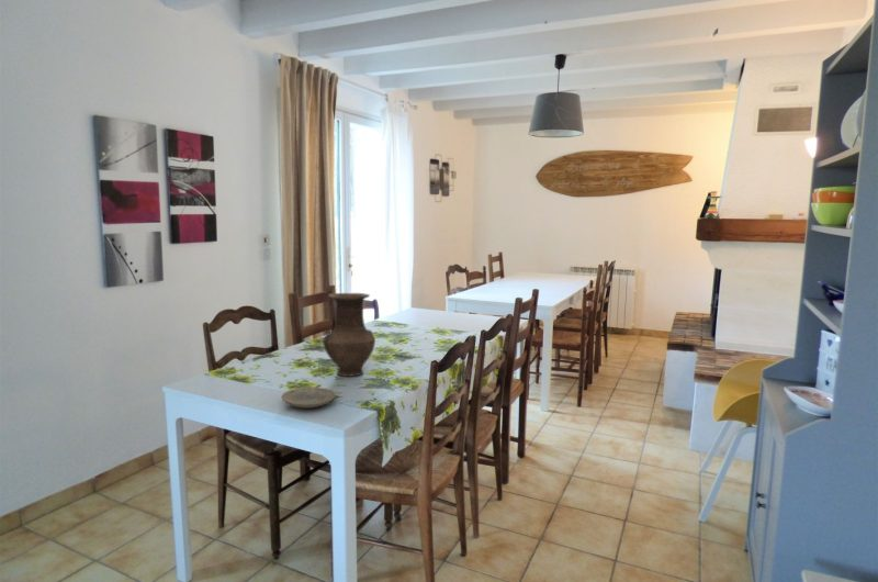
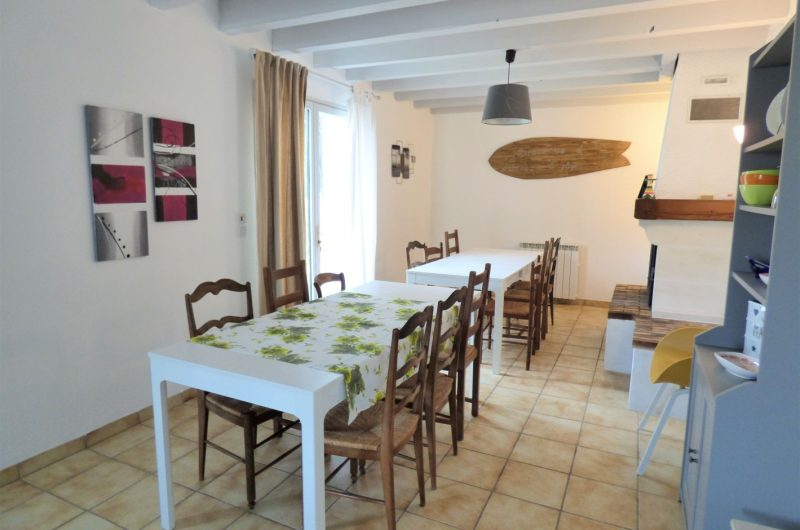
- plate [281,387,337,408]
- vase [322,292,376,378]
